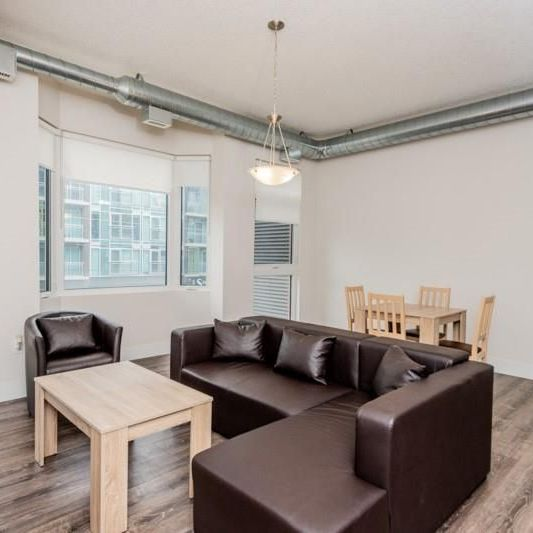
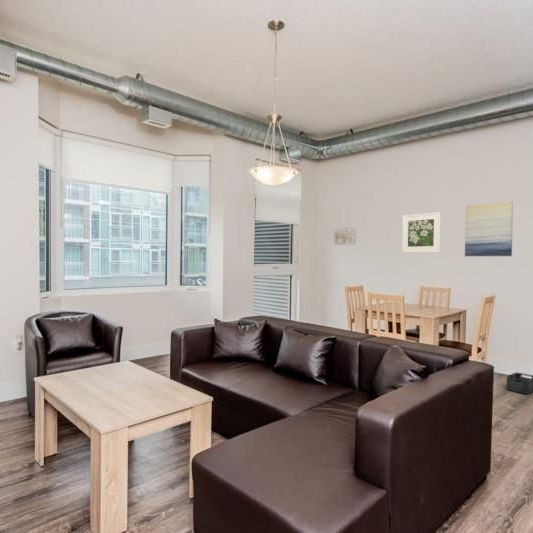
+ wall art [332,226,357,246]
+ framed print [401,211,442,254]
+ storage bin [505,371,533,395]
+ wall art [464,201,514,257]
